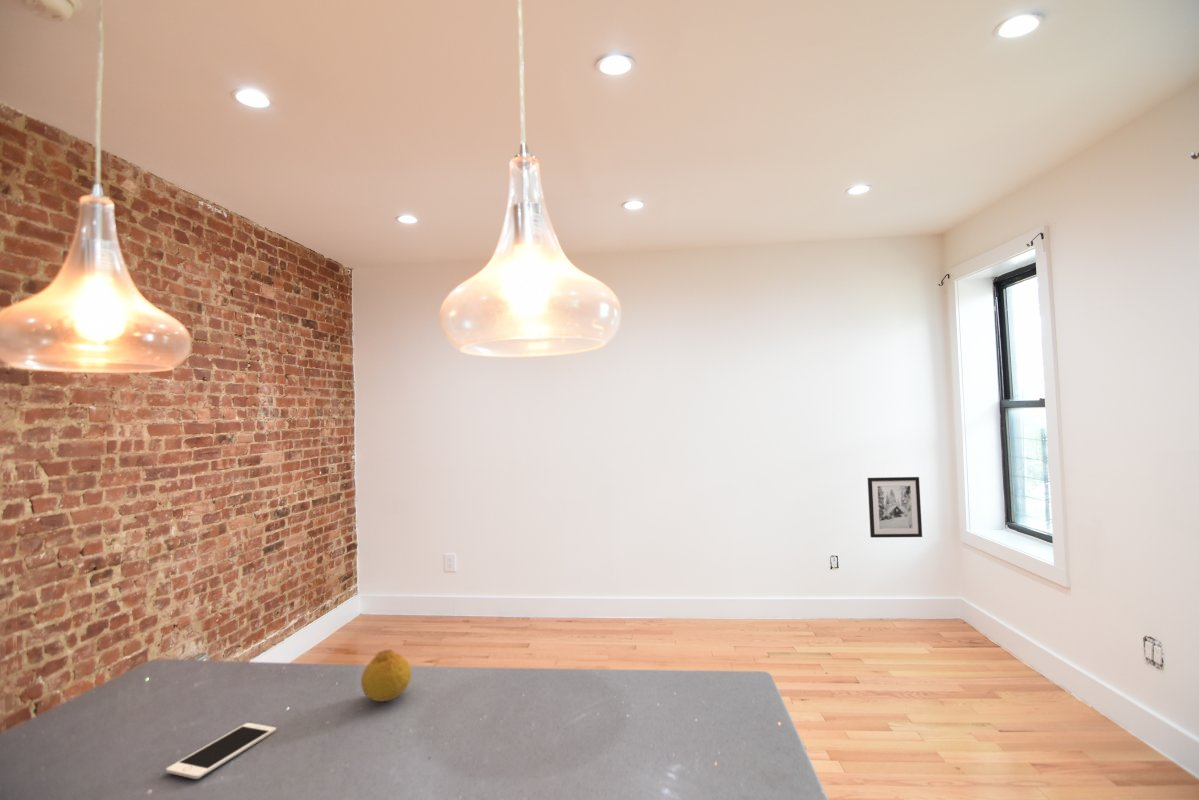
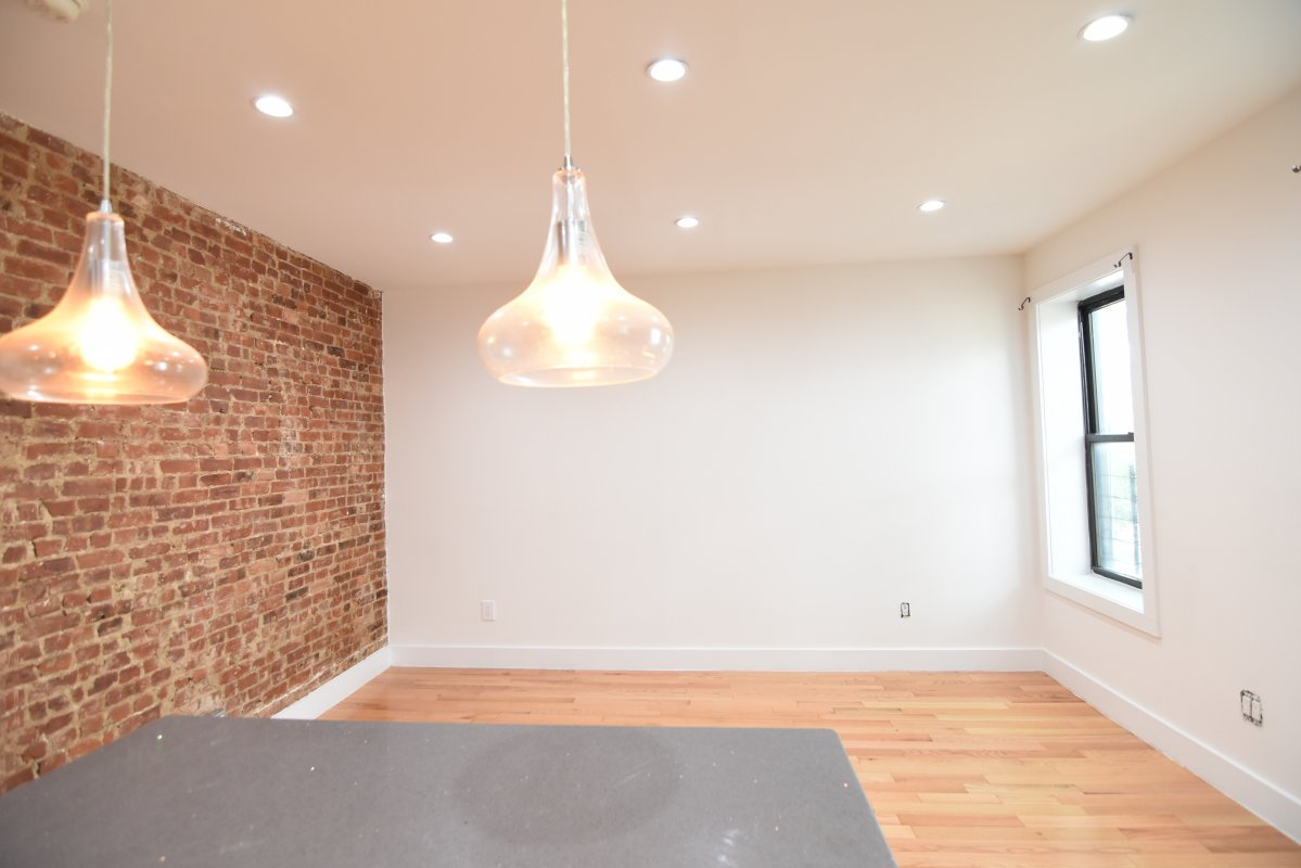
- cell phone [165,722,277,780]
- wall art [867,476,923,538]
- fruit [360,649,412,702]
